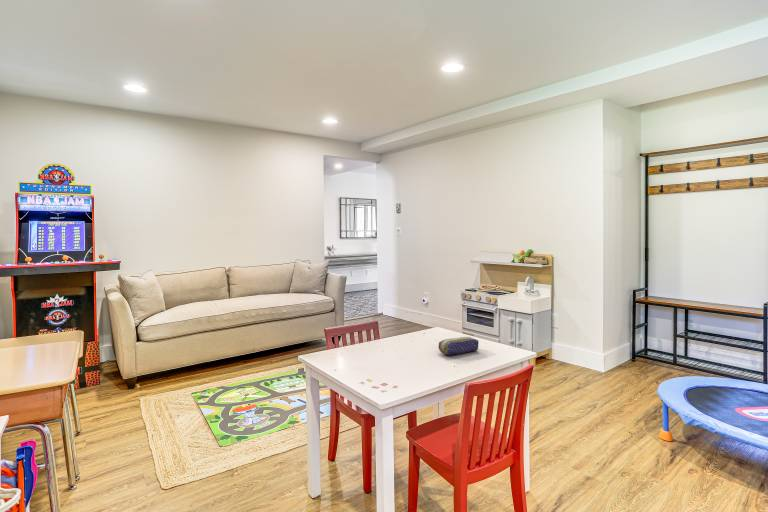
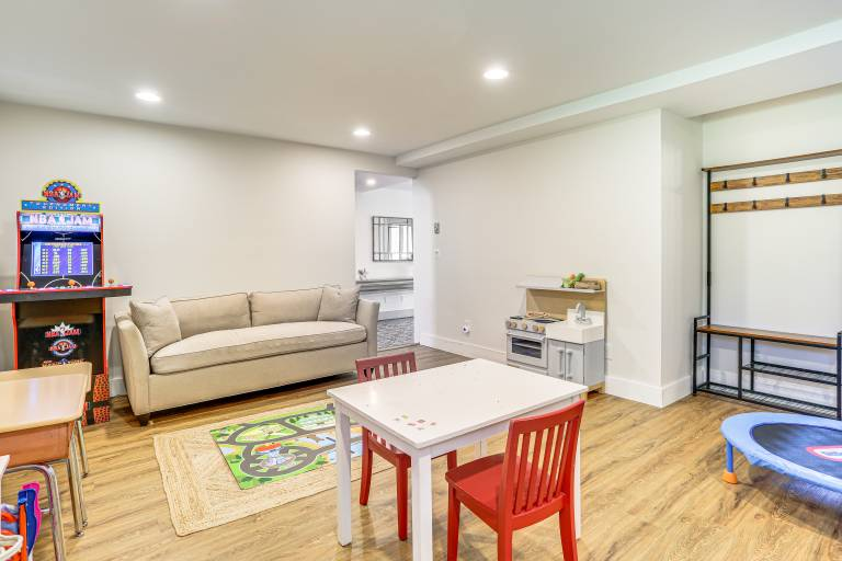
- pencil case [438,336,480,356]
